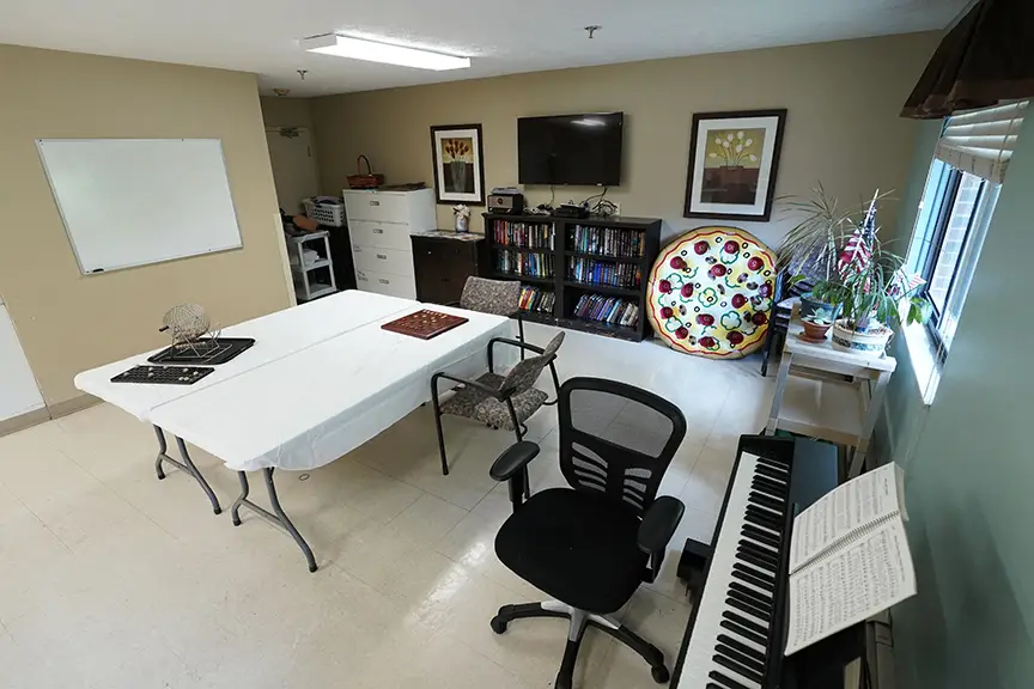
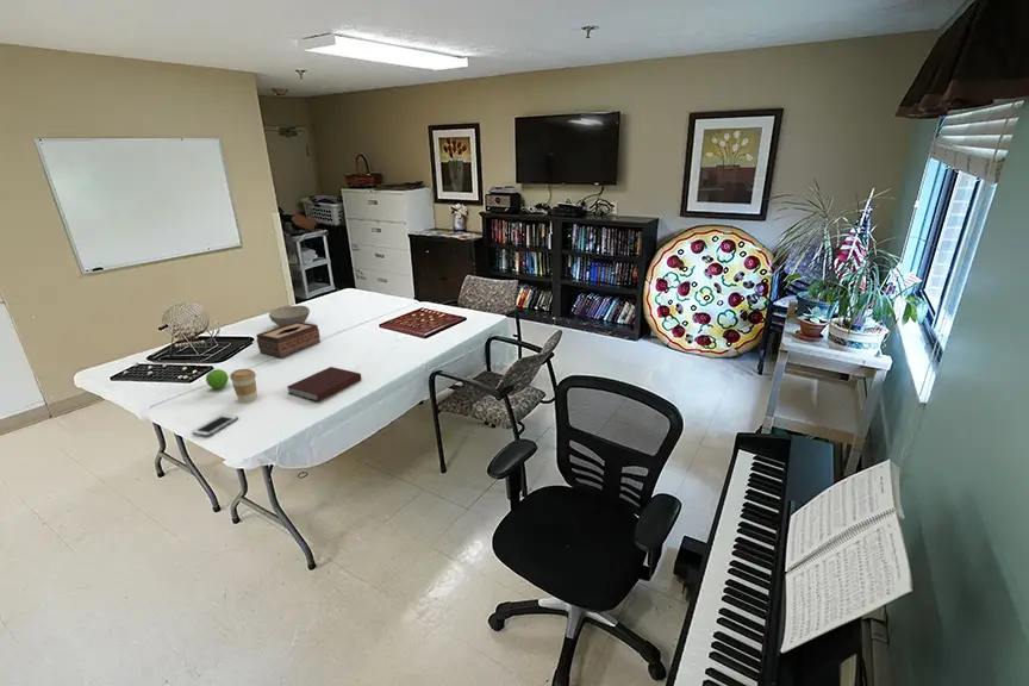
+ tissue box [255,322,322,358]
+ notebook [286,366,362,403]
+ fruit [205,368,230,391]
+ coffee cup [229,368,258,404]
+ cell phone [191,413,239,437]
+ bowl [268,305,311,328]
